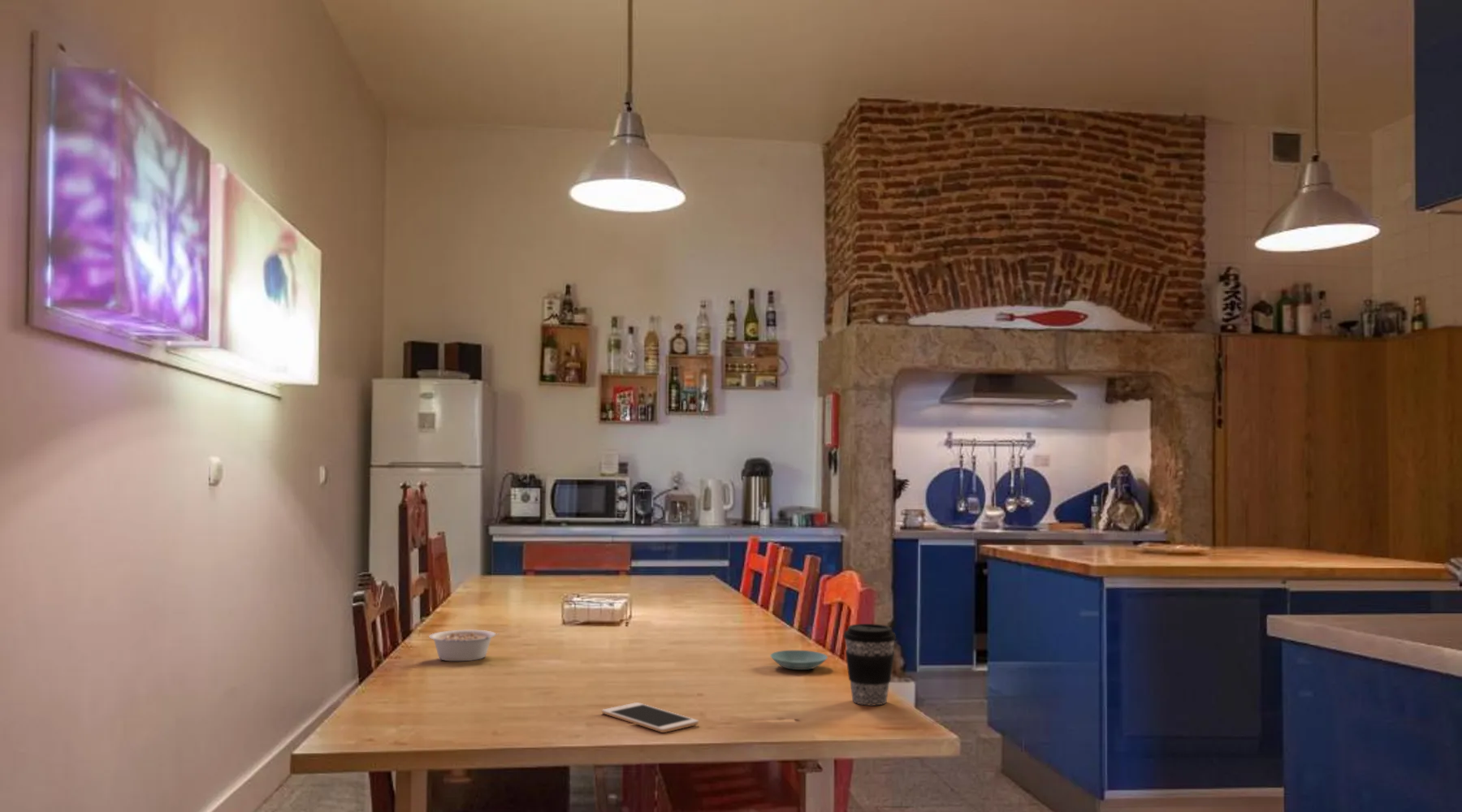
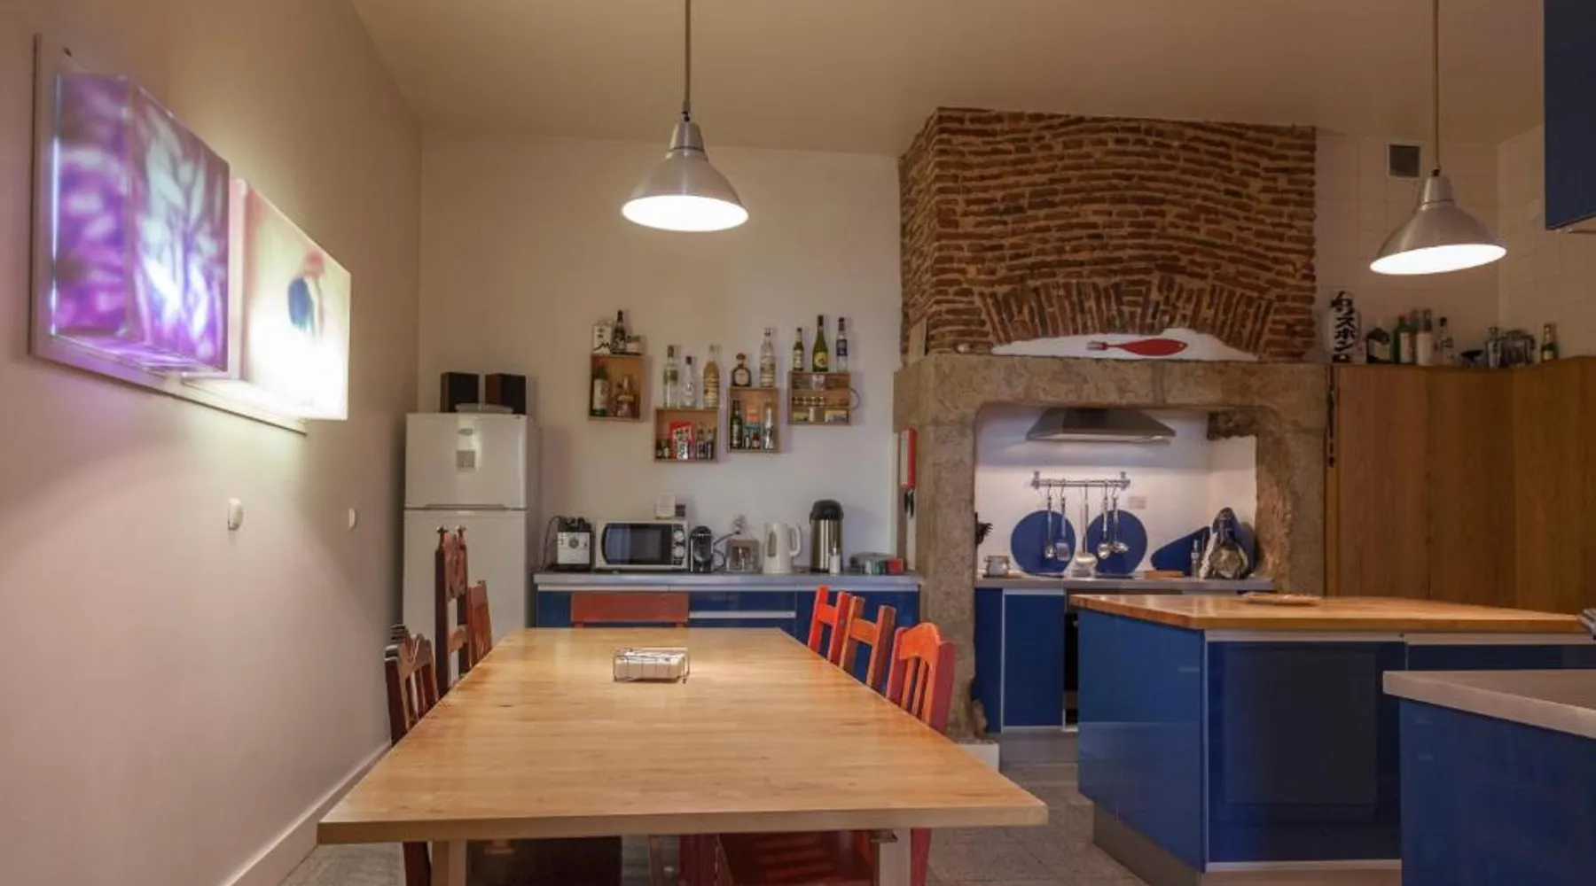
- legume [428,629,500,662]
- saucer [769,650,828,671]
- coffee cup [843,623,897,706]
- cell phone [601,702,699,733]
